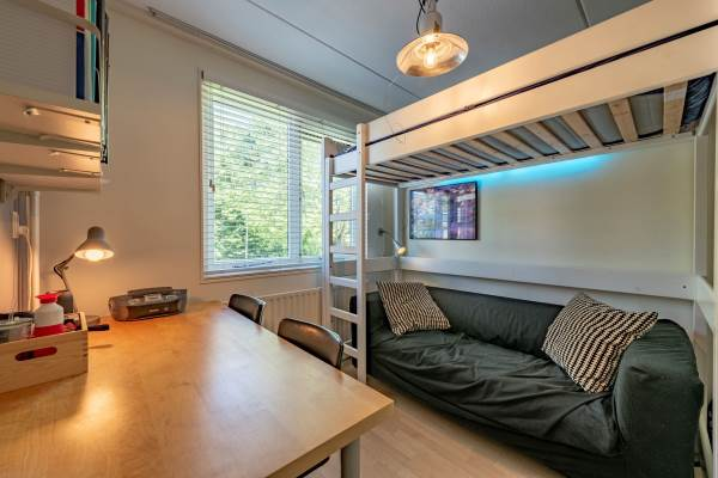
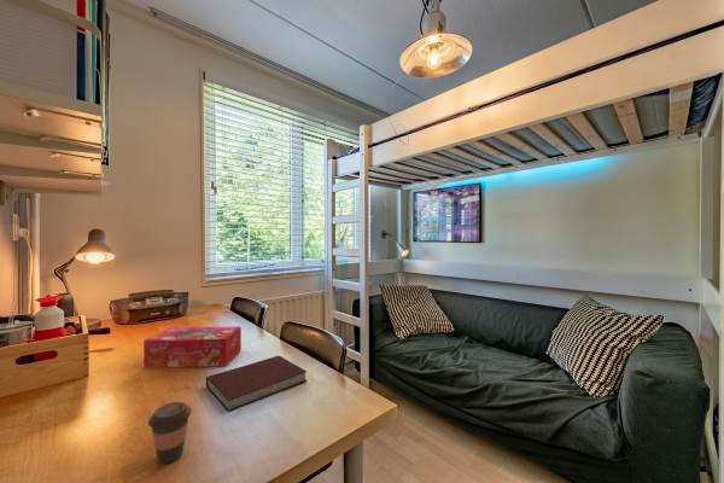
+ tissue box [142,325,243,369]
+ notebook [205,355,308,413]
+ coffee cup [147,401,193,465]
